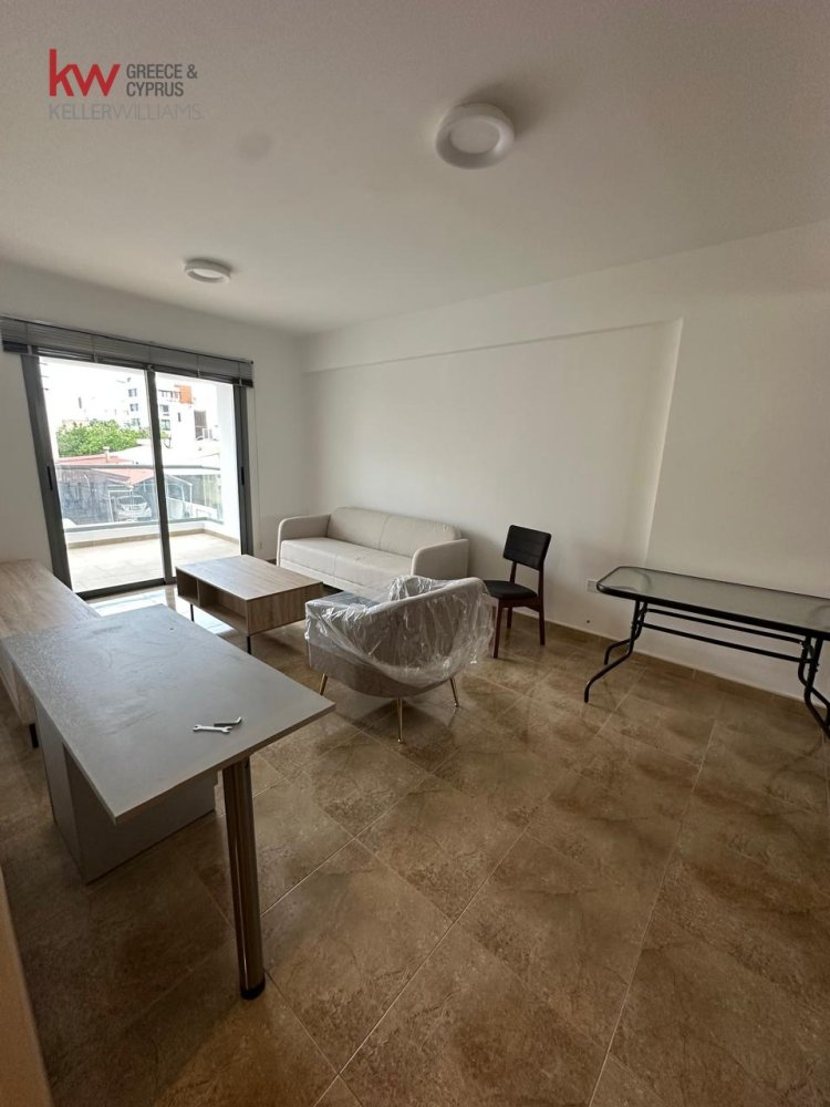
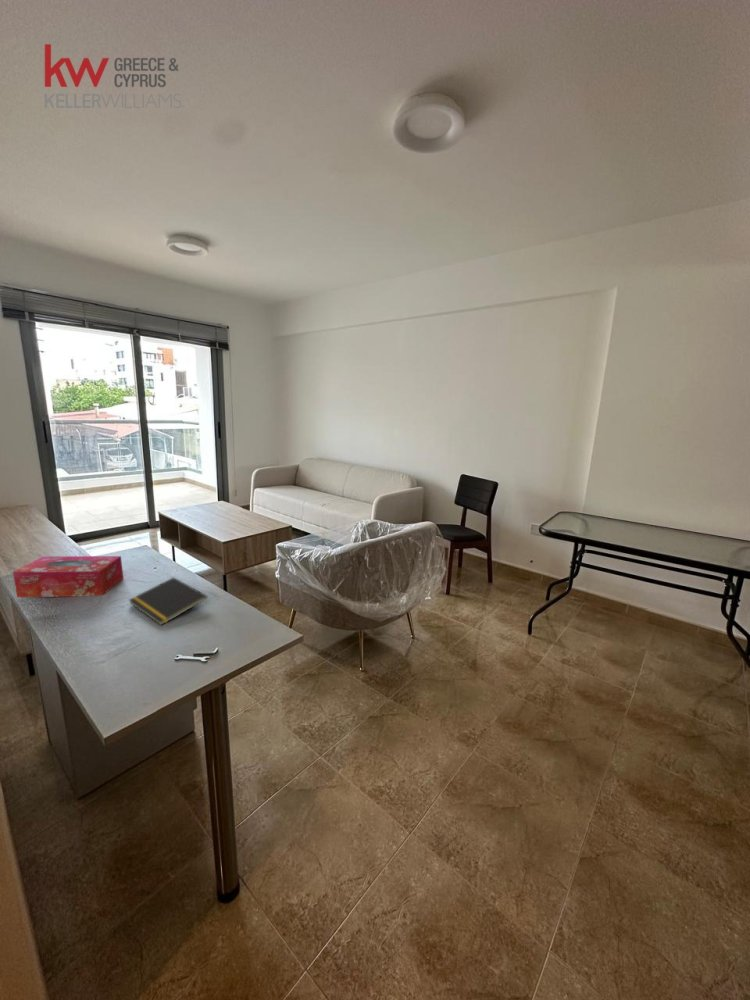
+ notepad [128,576,208,626]
+ tissue box [12,555,124,598]
